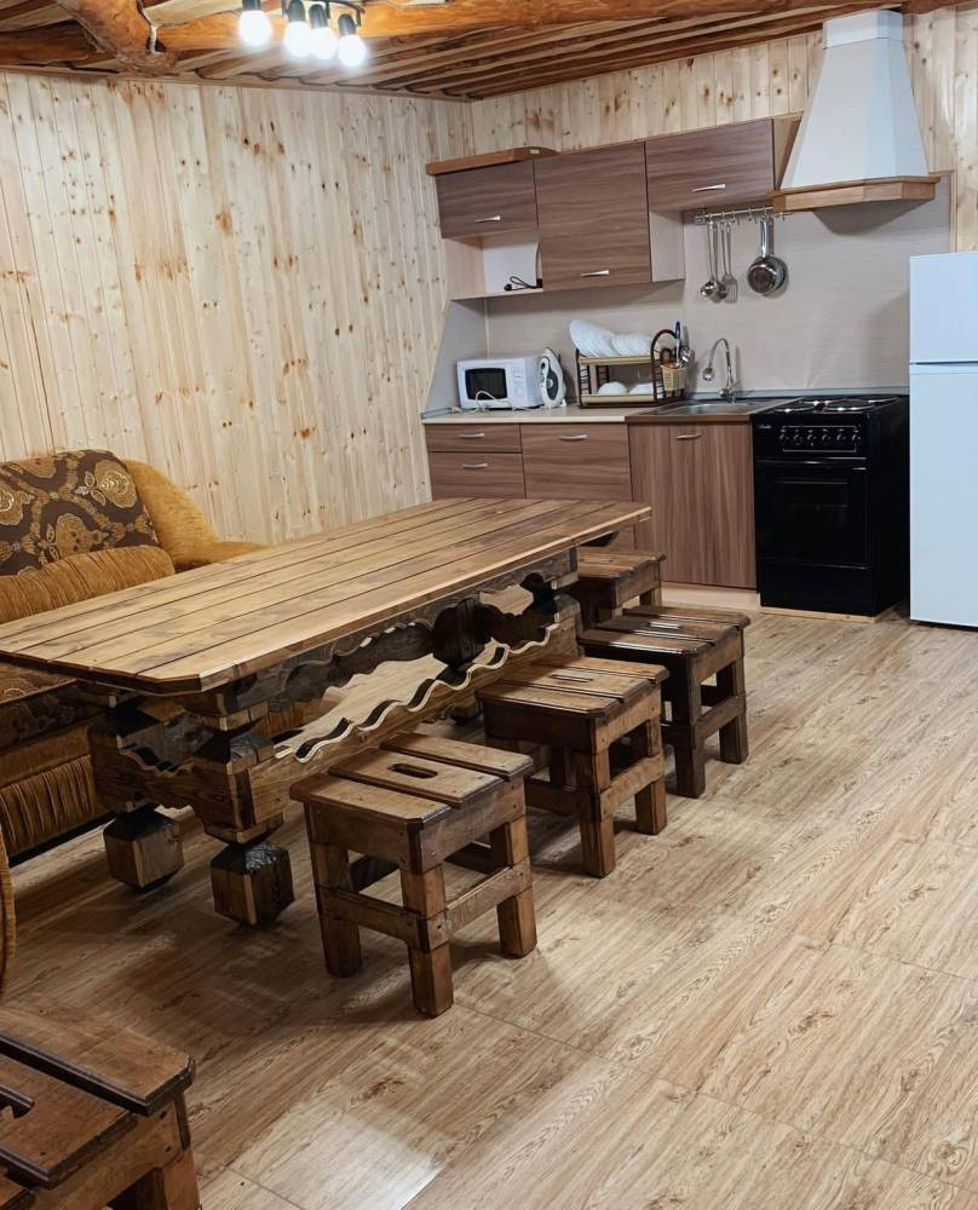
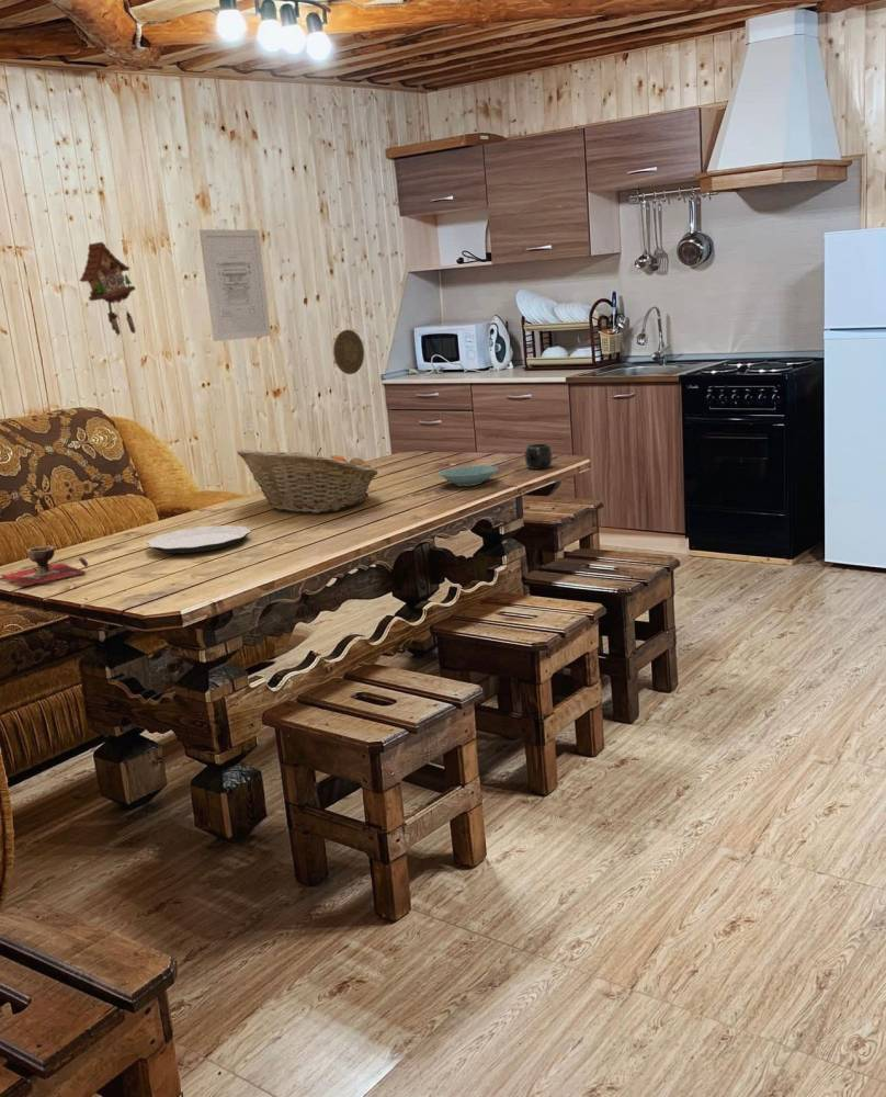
+ wall art [198,228,272,342]
+ mug [524,443,554,471]
+ bowl [436,464,499,487]
+ fruit basket [236,446,379,514]
+ plate [146,524,252,554]
+ decorative bowl [0,545,90,587]
+ cuckoo clock [78,241,137,336]
+ decorative plate [332,329,365,375]
